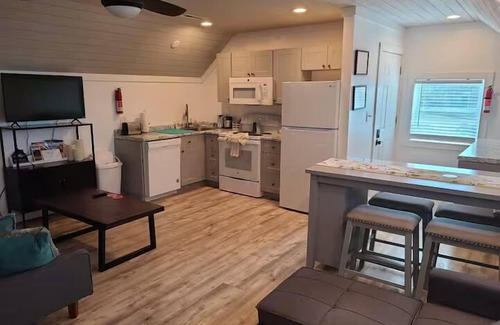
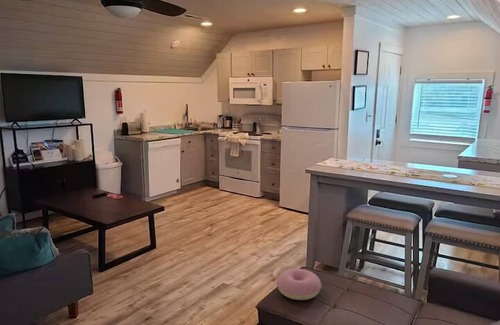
+ cushion [275,268,322,301]
